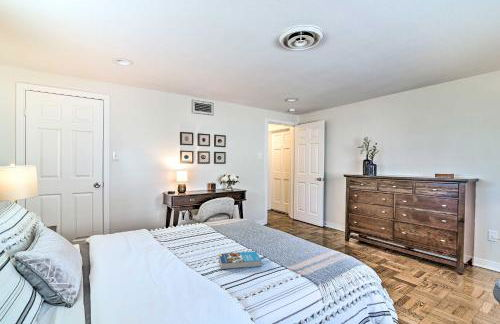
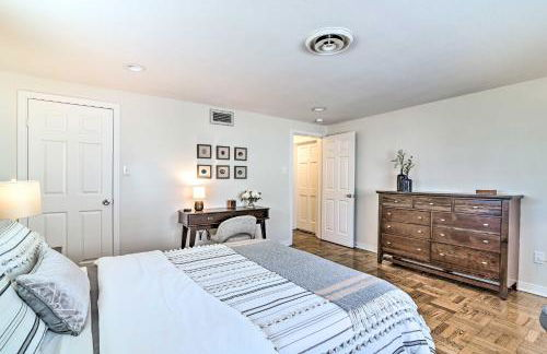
- book [218,250,262,270]
